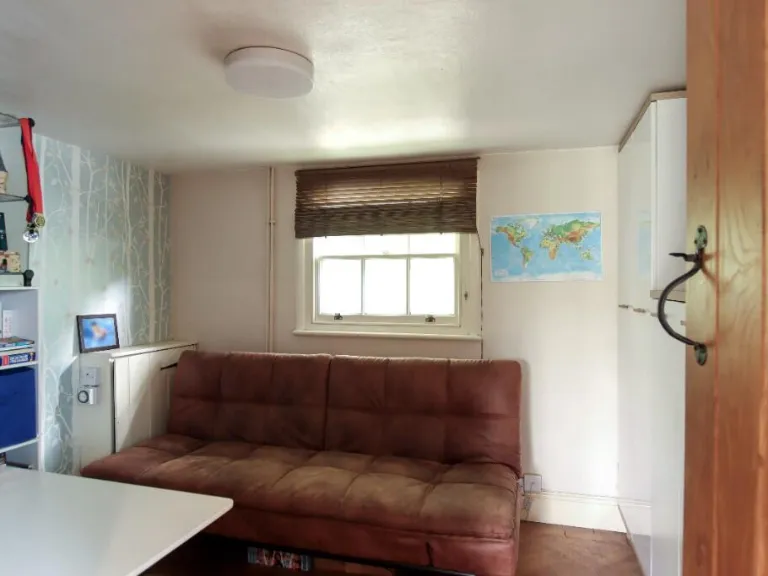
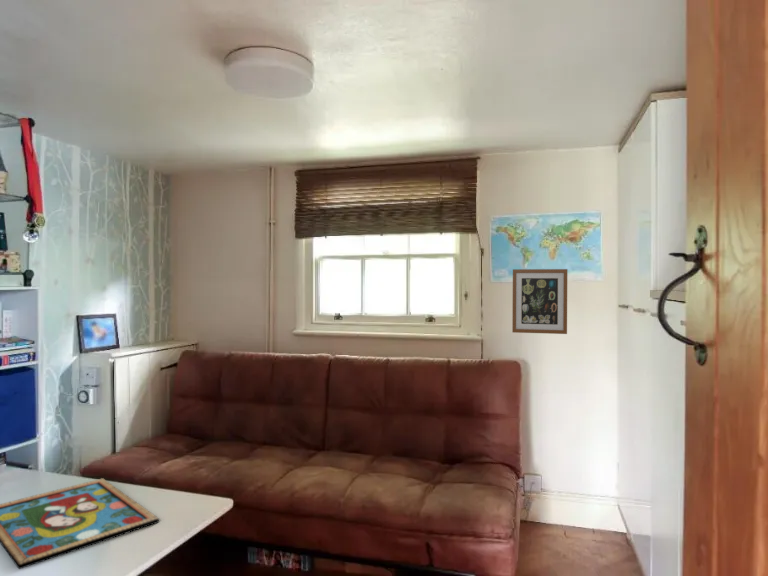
+ wall art [511,268,568,335]
+ framed painting [0,477,160,570]
